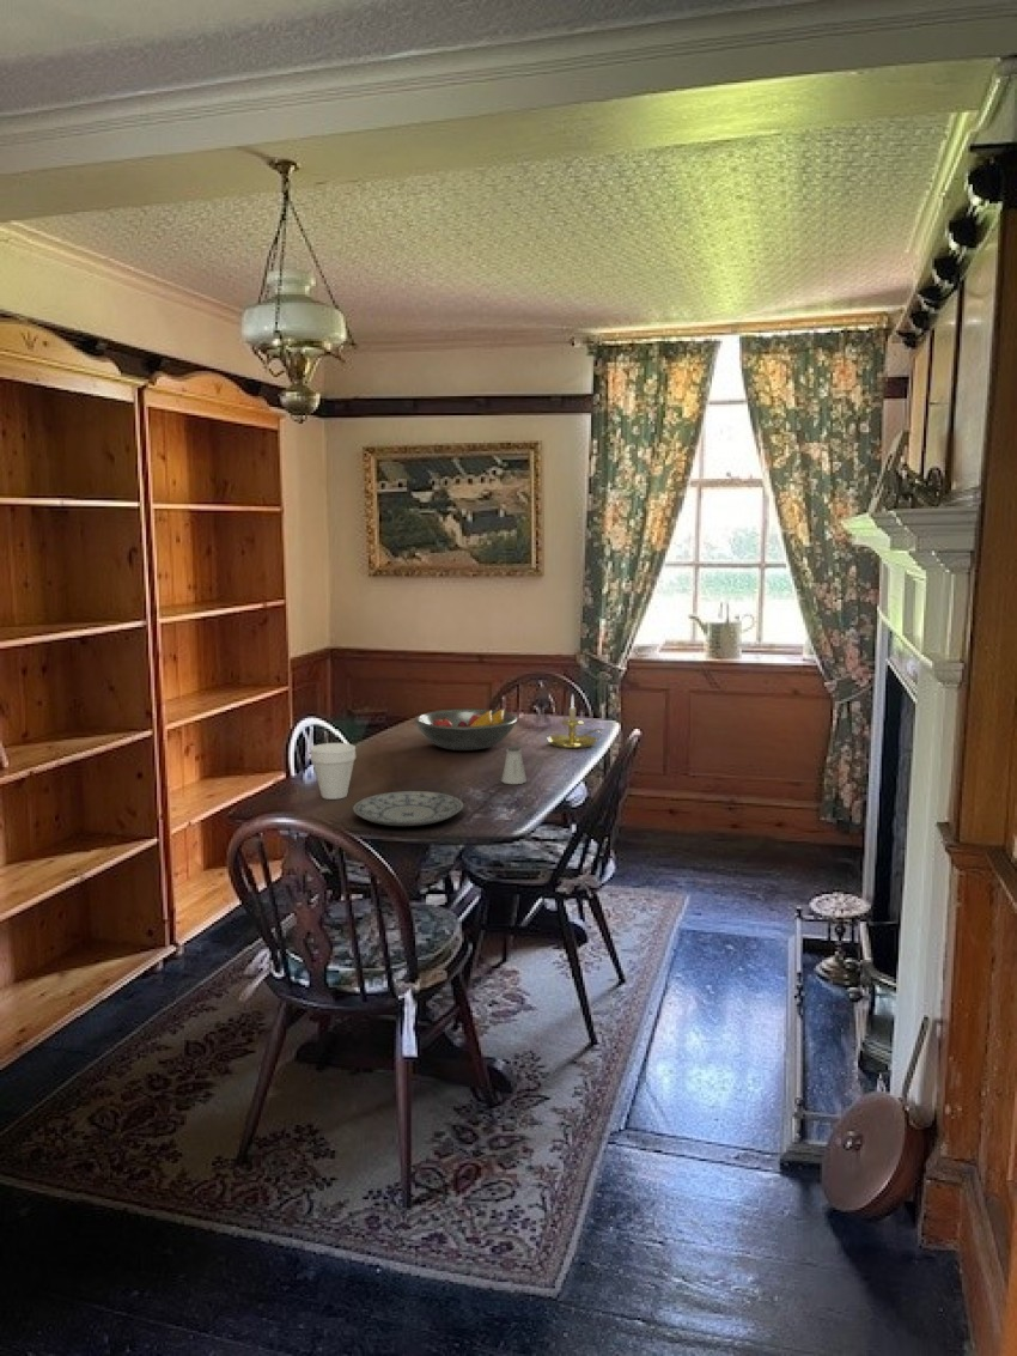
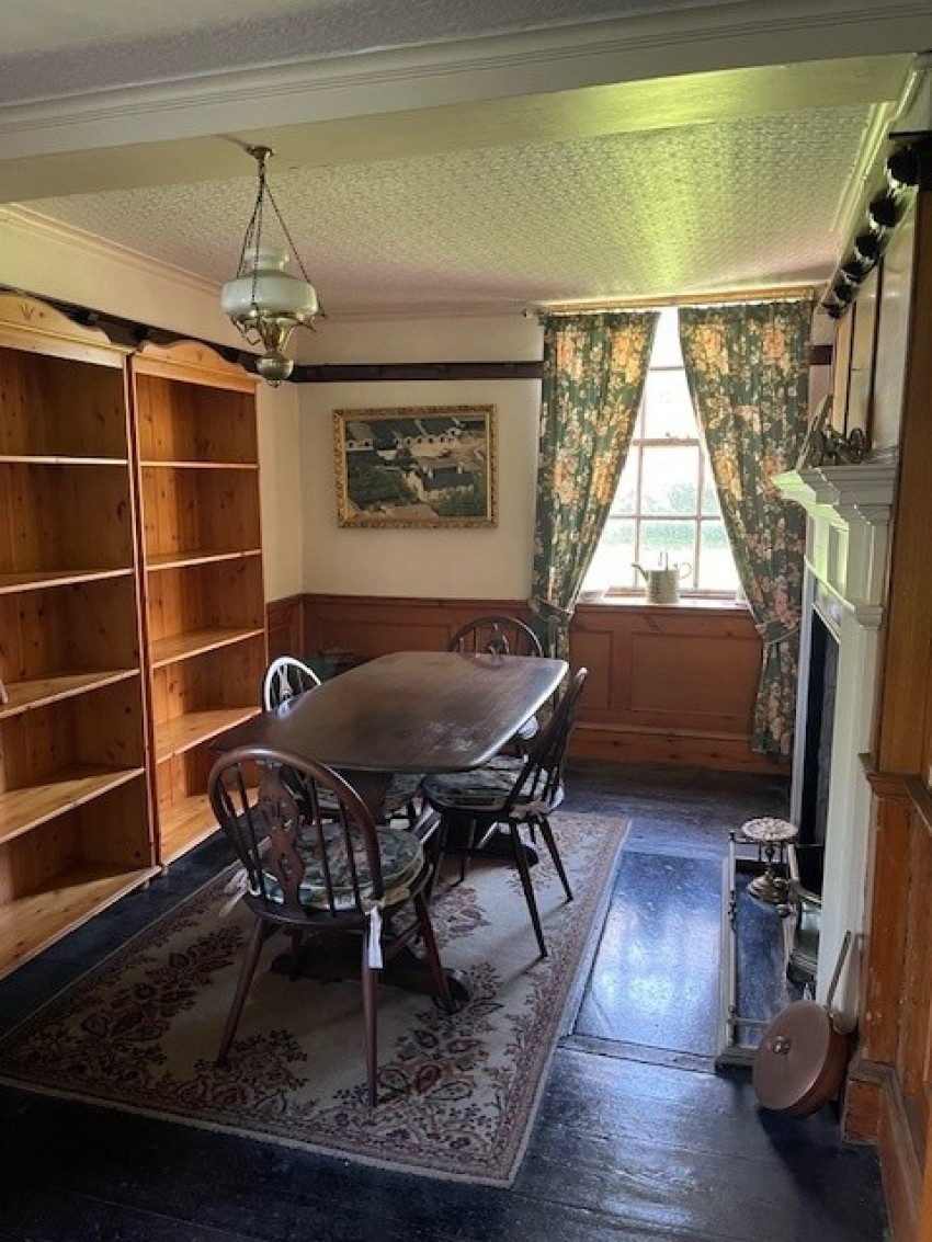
- candle holder [546,693,607,749]
- saltshaker [500,746,528,785]
- cup [310,742,357,801]
- fruit bowl [413,707,518,752]
- plate [352,790,464,827]
